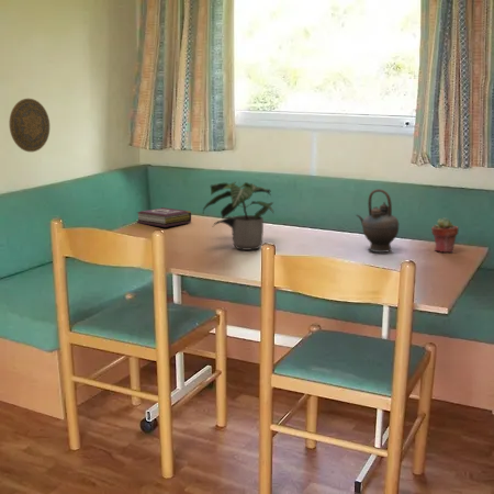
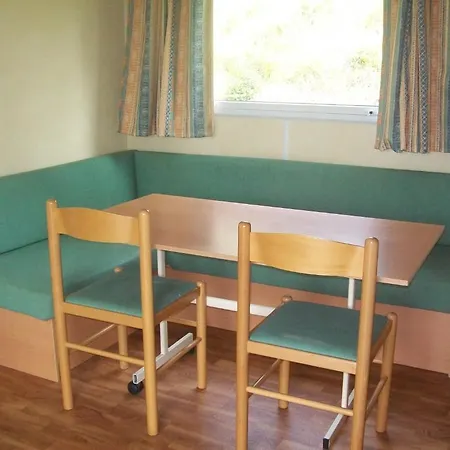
- teapot [355,188,400,254]
- decorative plate [9,98,50,153]
- book [136,206,192,228]
- potted plant [202,180,274,251]
- potted succulent [430,216,460,254]
